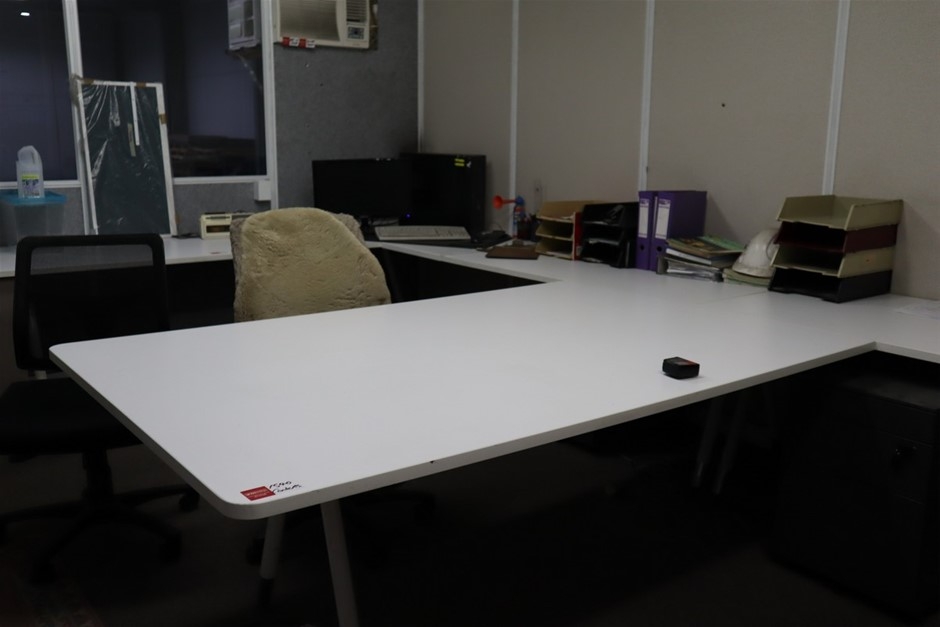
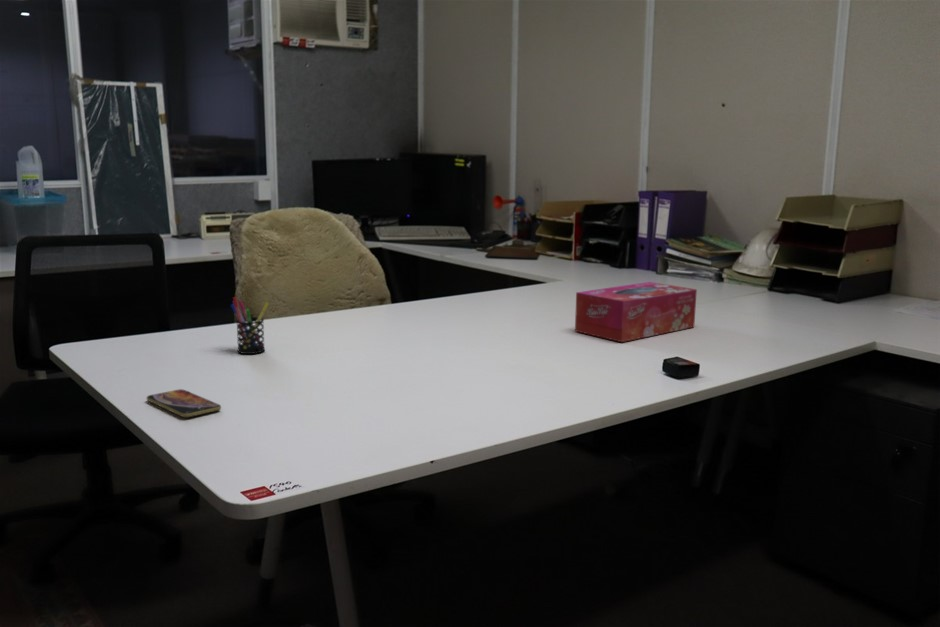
+ smartphone [146,388,222,418]
+ pen holder [229,296,270,355]
+ tissue box [574,281,698,343]
